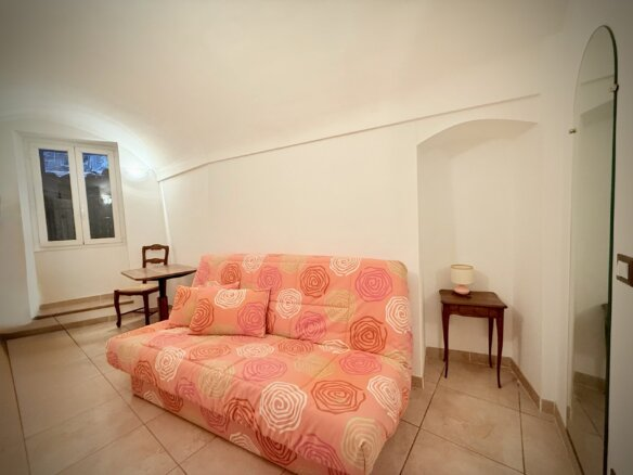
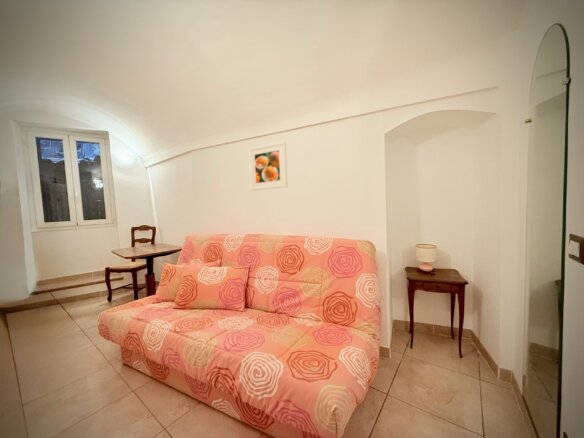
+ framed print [248,140,288,191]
